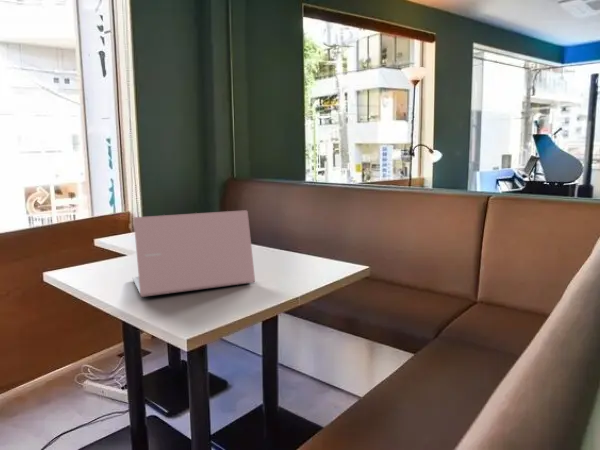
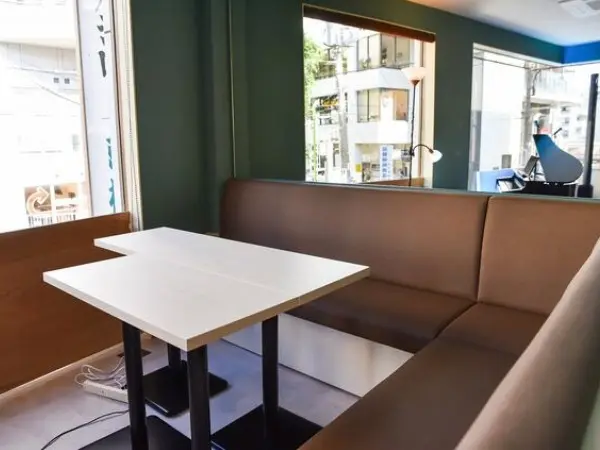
- laptop [131,209,256,298]
